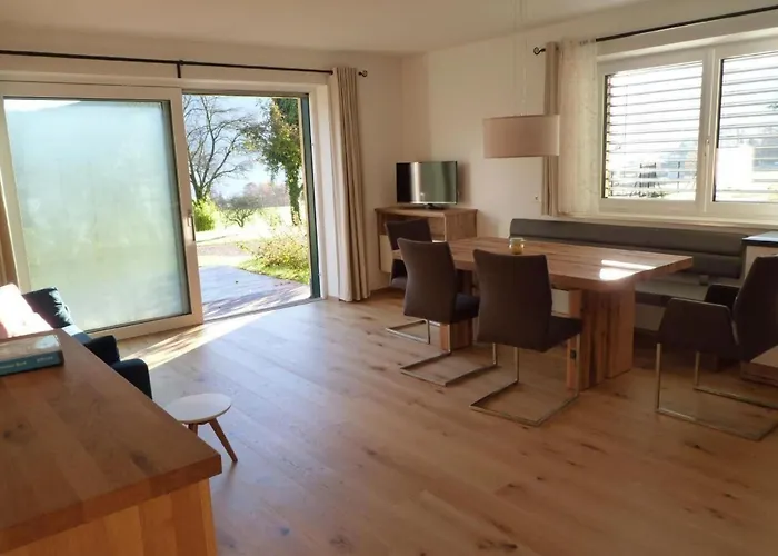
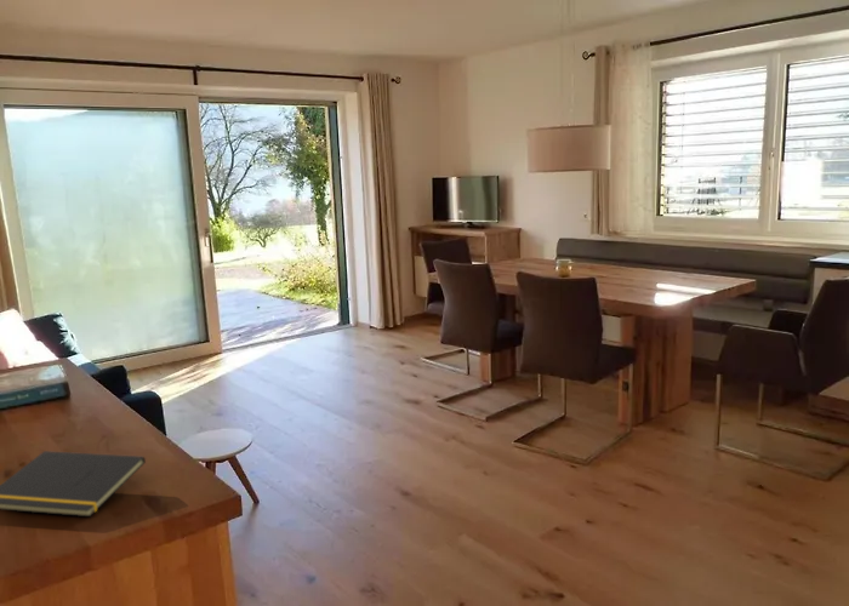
+ notepad [0,450,147,518]
